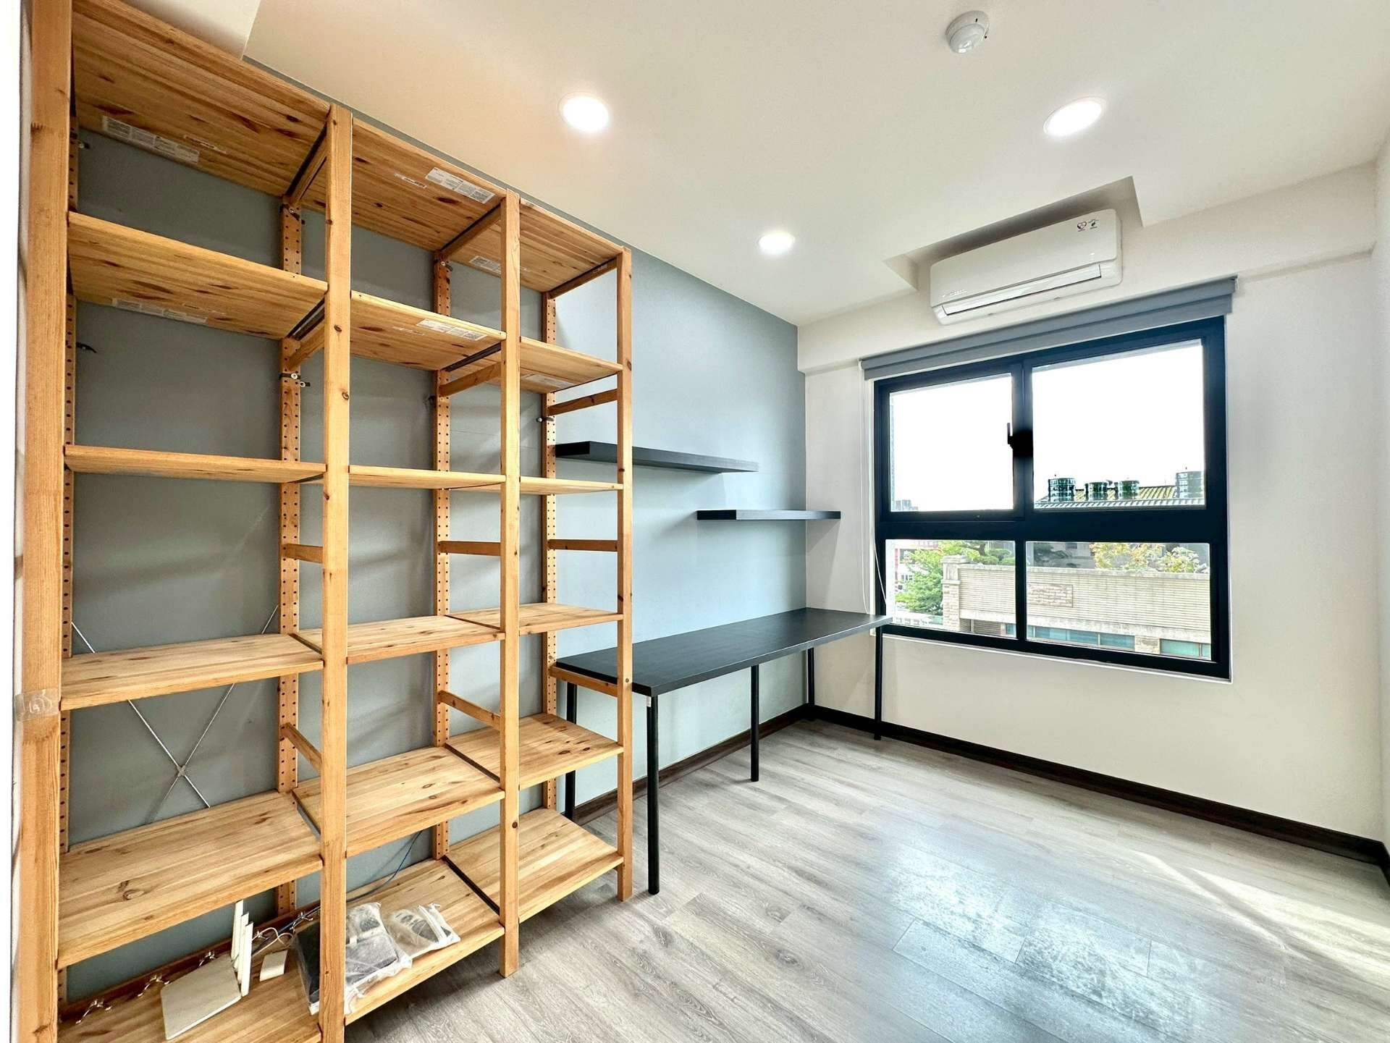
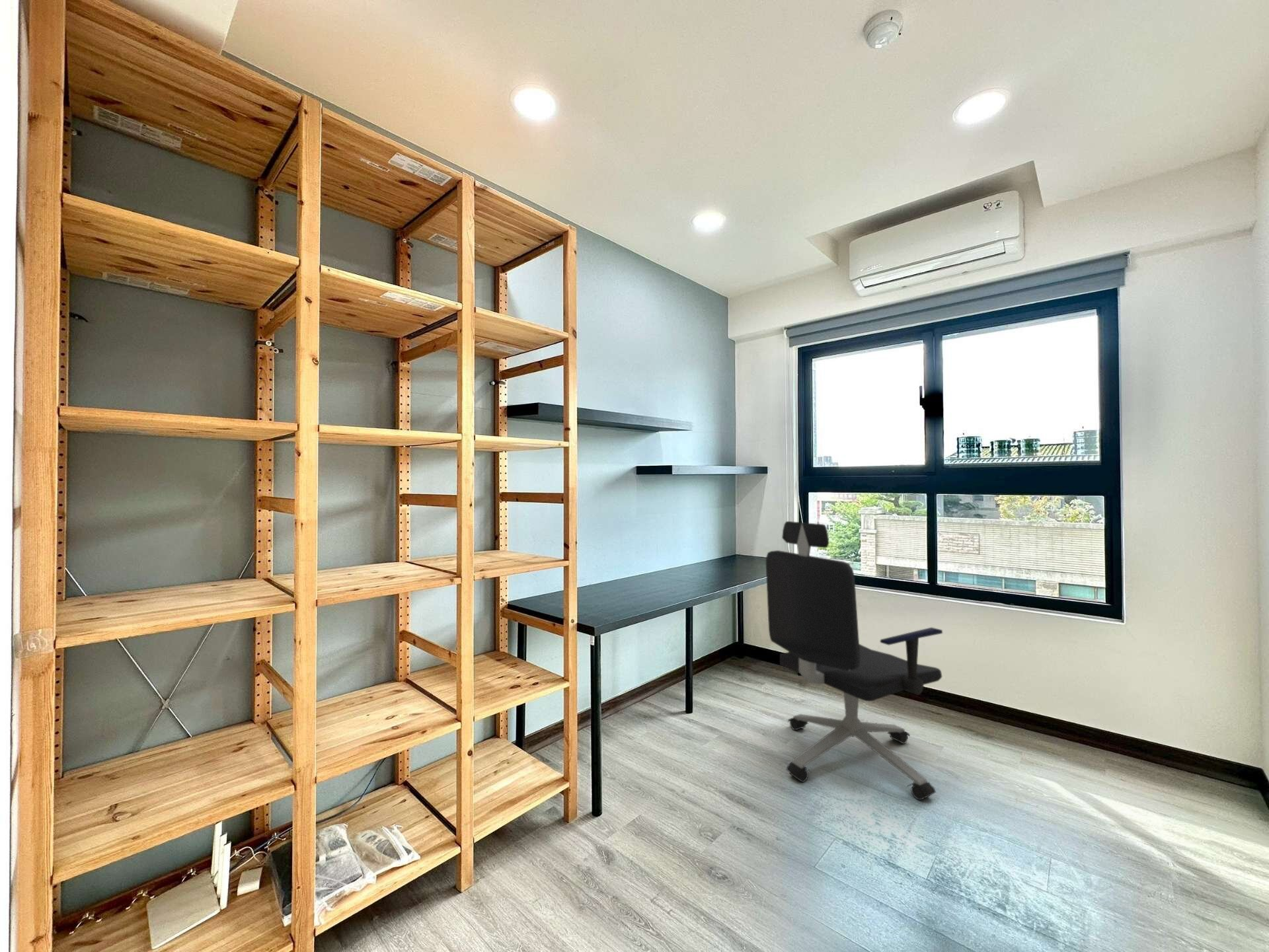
+ office chair [765,521,943,801]
